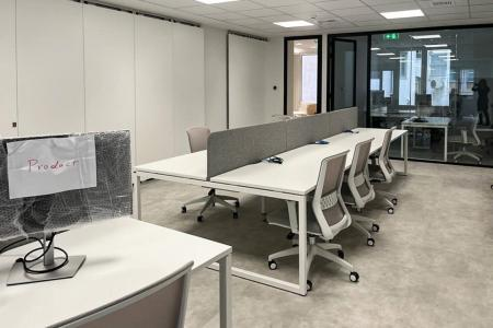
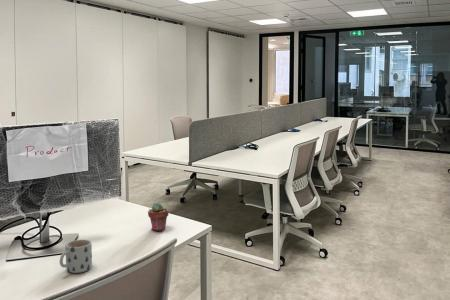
+ mug [59,239,93,274]
+ potted succulent [147,202,170,232]
